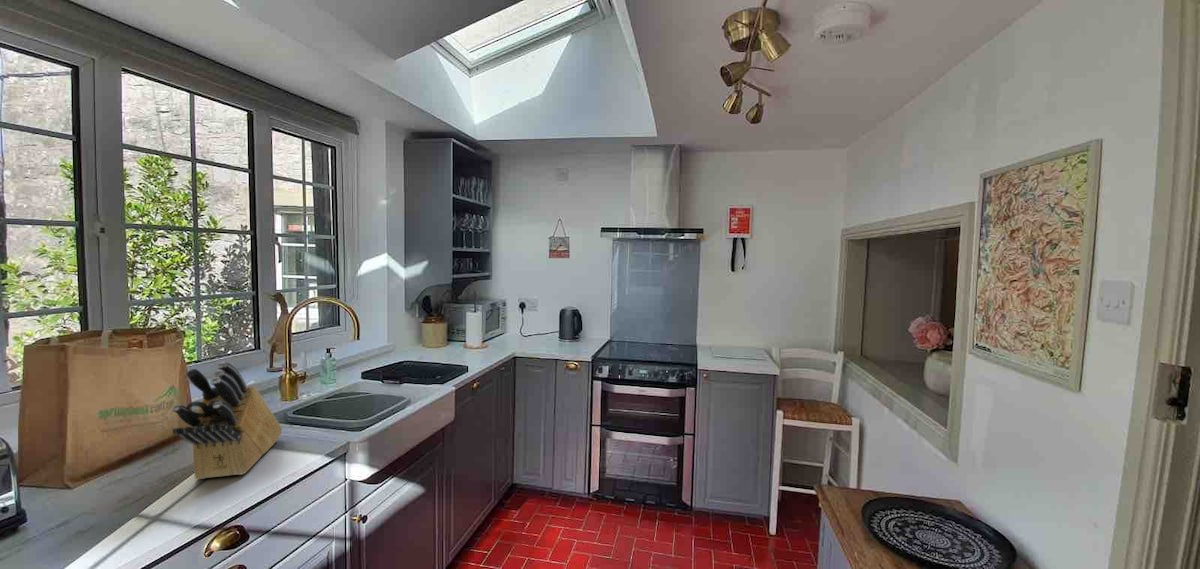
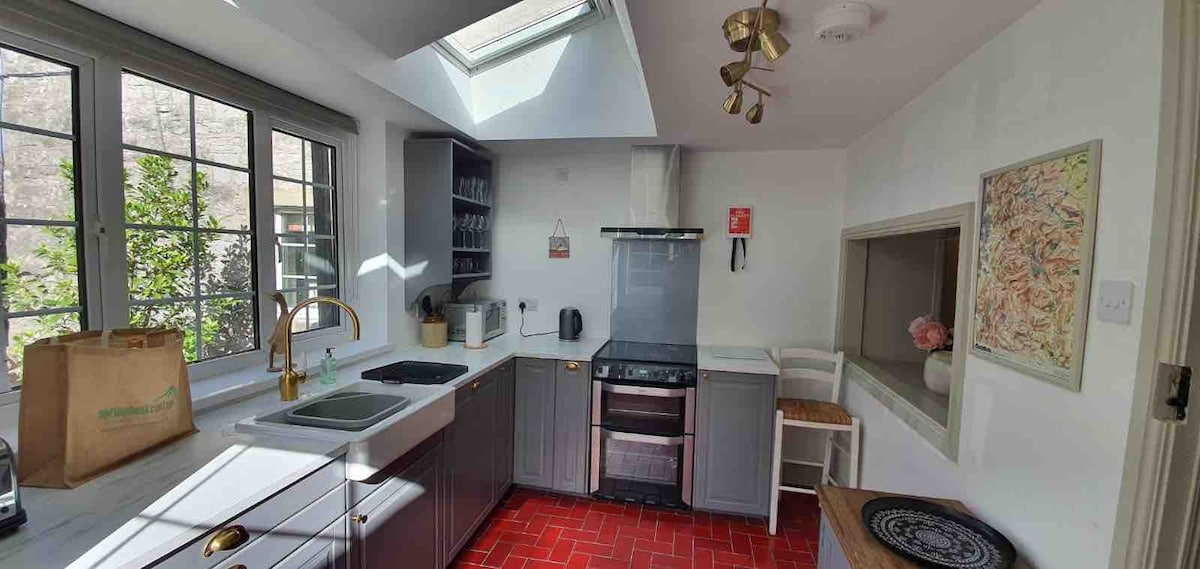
- knife block [171,360,283,480]
